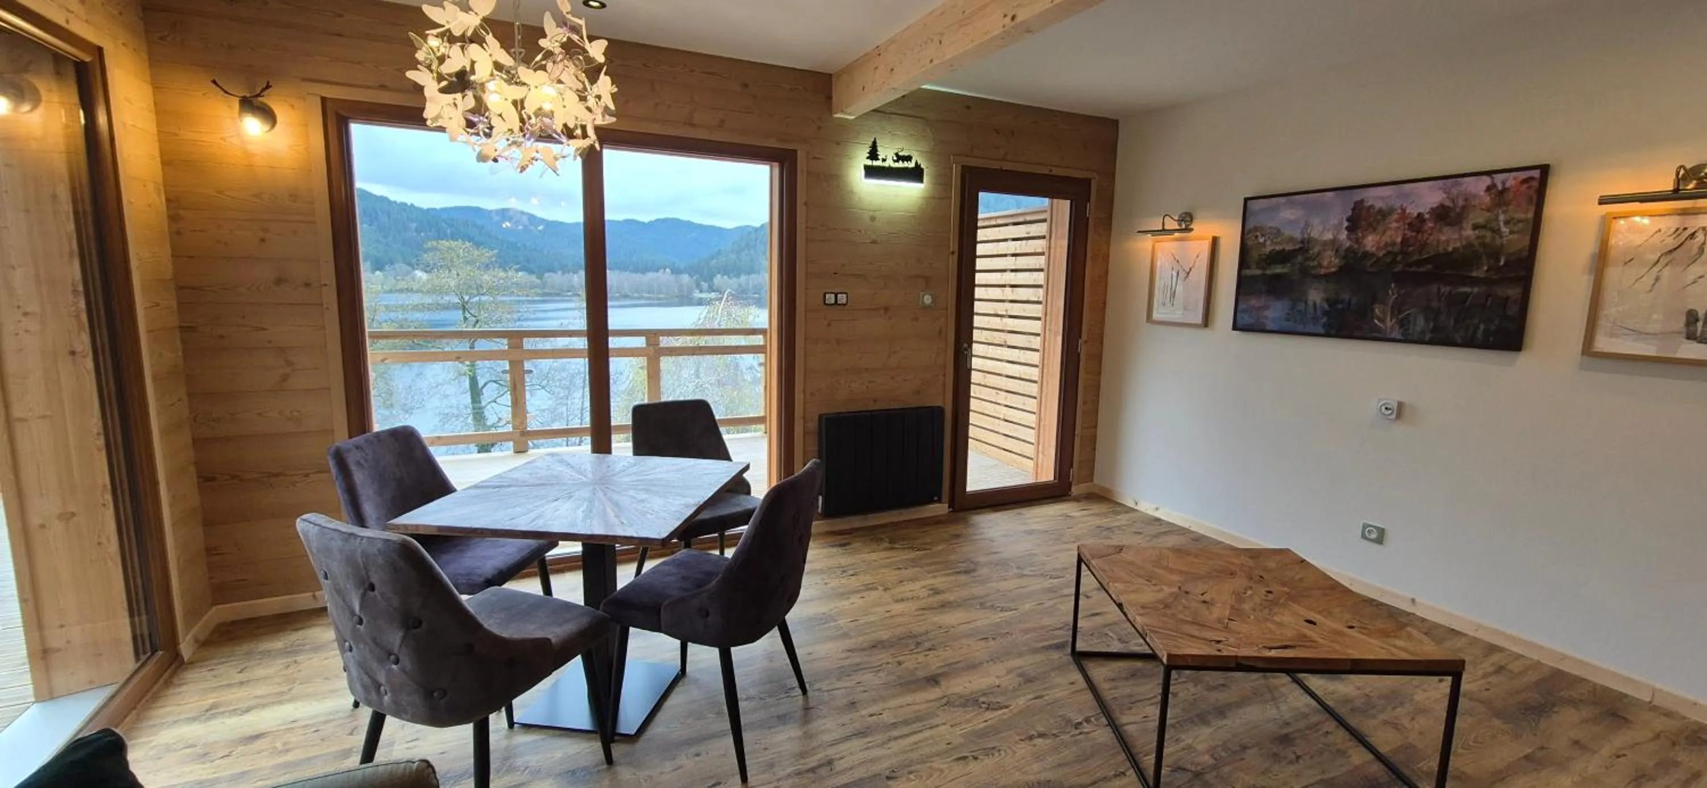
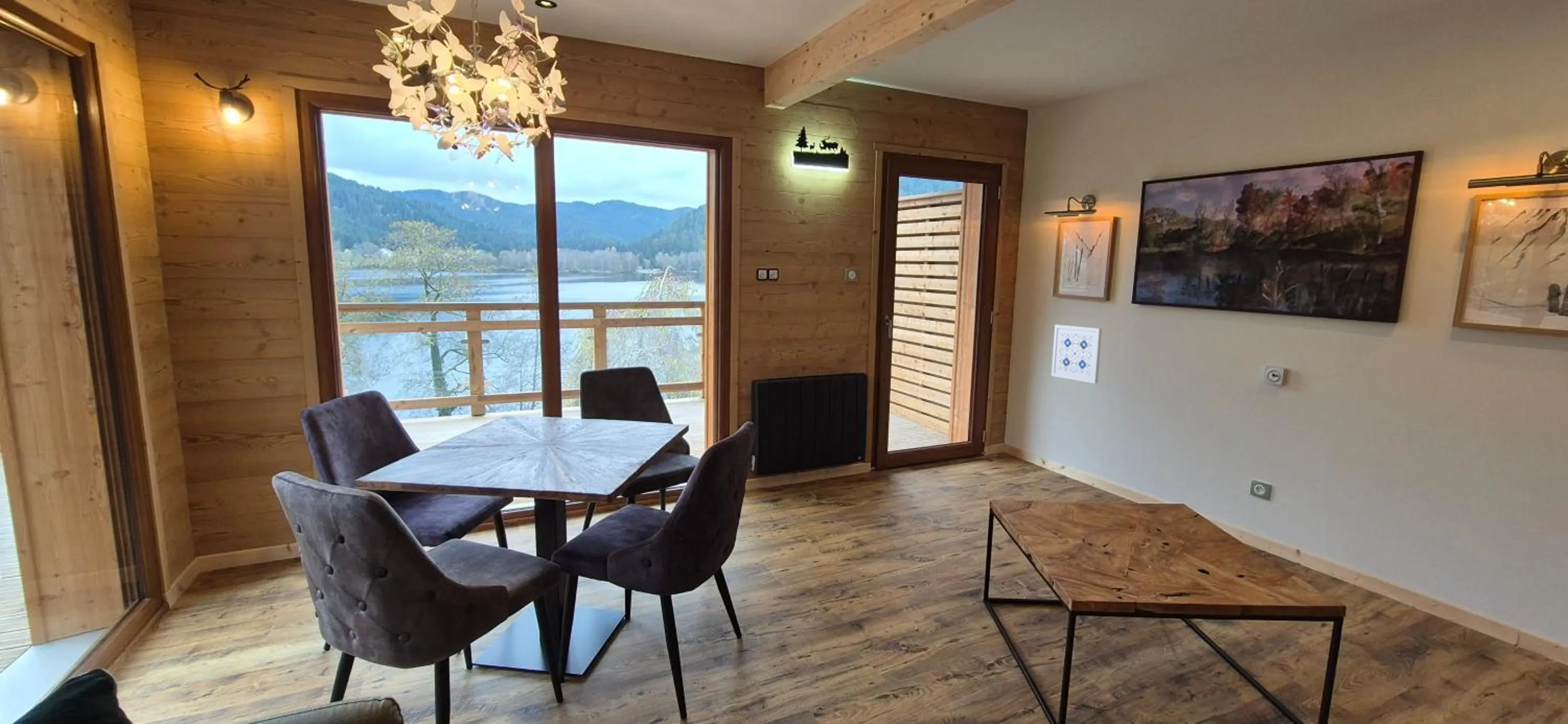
+ wall art [1051,324,1103,384]
